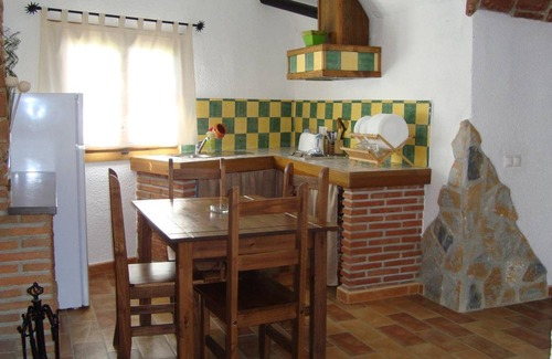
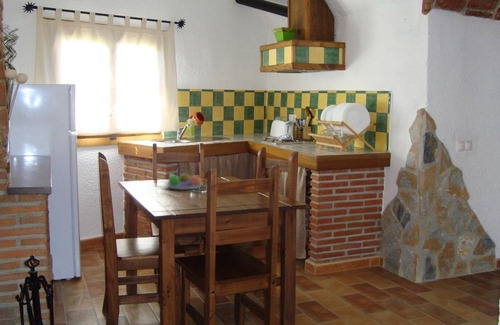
+ fruit bowl [164,170,204,191]
